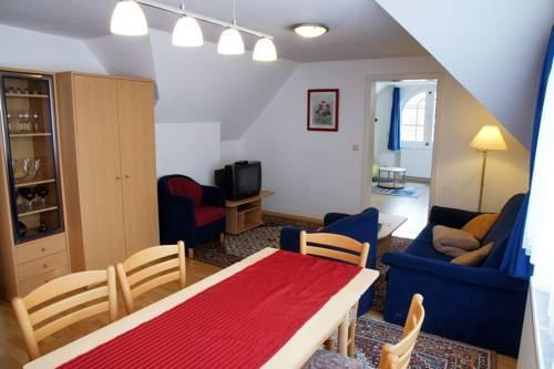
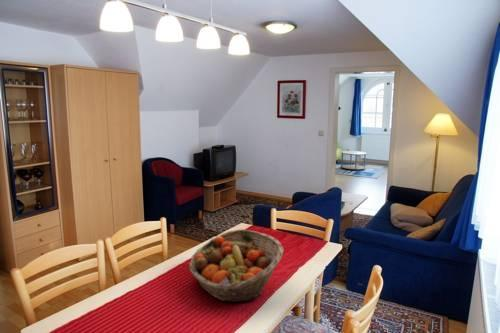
+ fruit basket [188,229,284,303]
